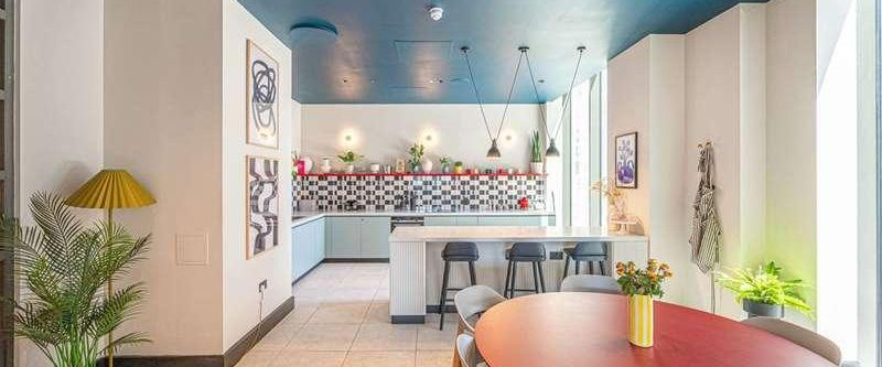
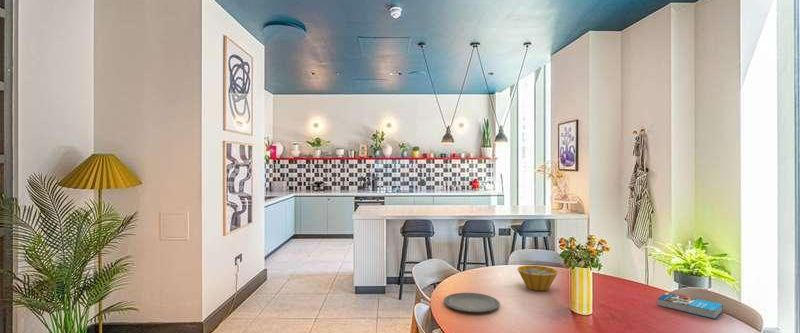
+ book [657,292,724,320]
+ bowl [517,264,559,292]
+ plate [443,292,501,313]
